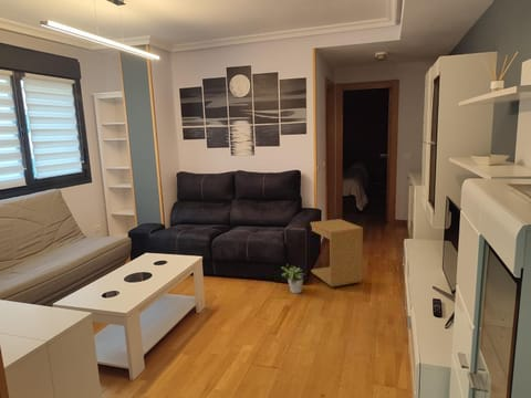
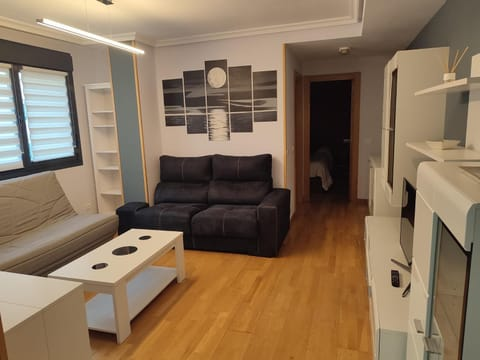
- potted plant [280,263,306,294]
- side table [310,218,364,289]
